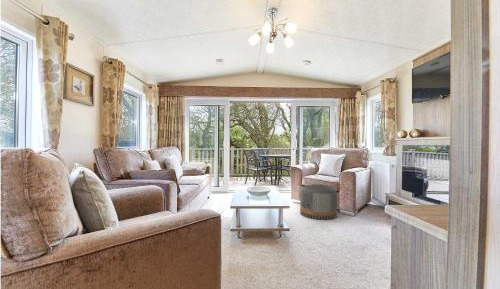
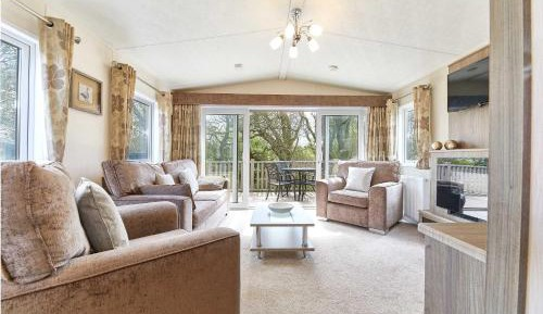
- pouf [299,183,338,220]
